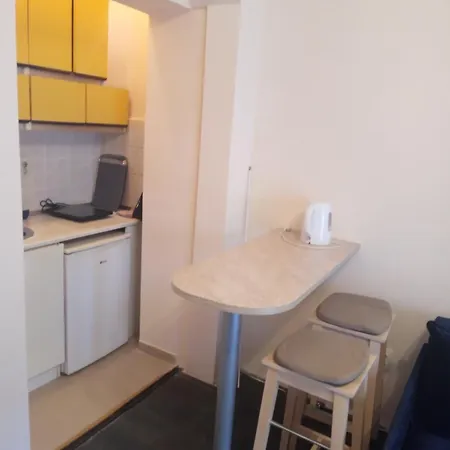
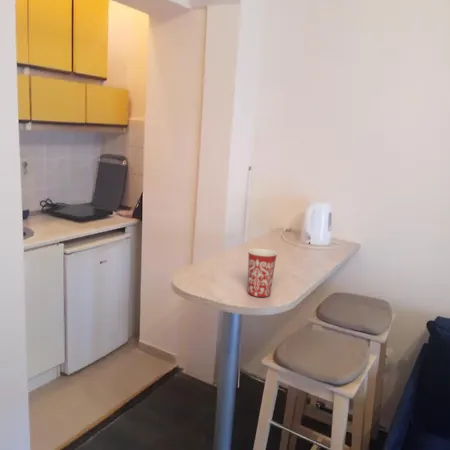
+ mug [247,248,278,298]
